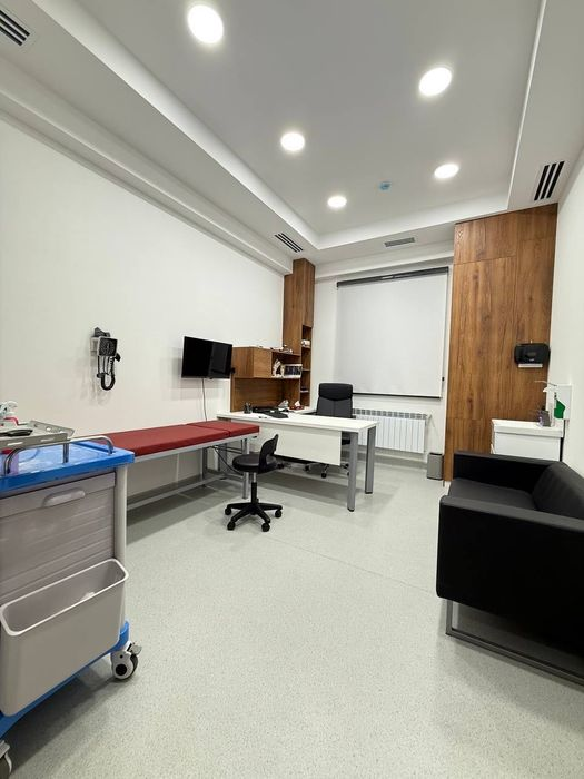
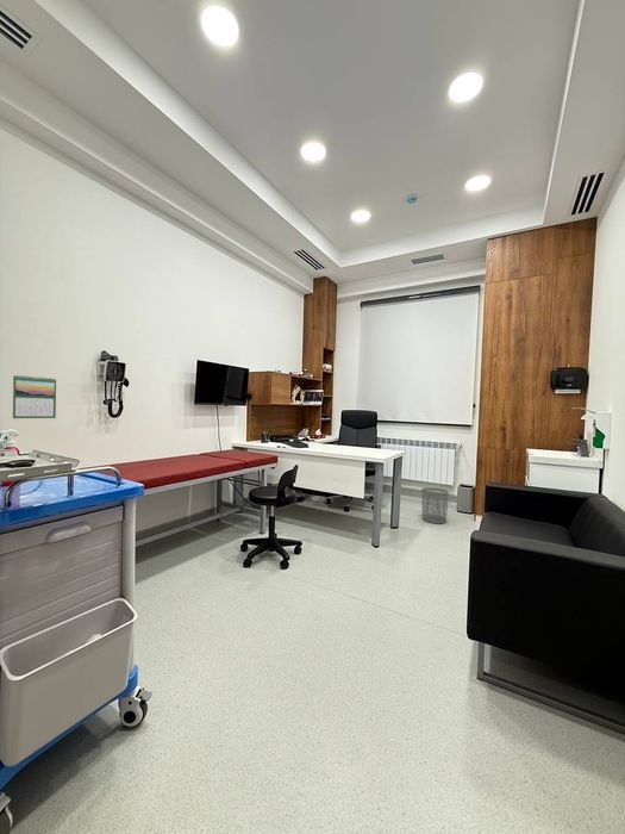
+ calendar [12,374,57,419]
+ waste bin [420,487,450,524]
